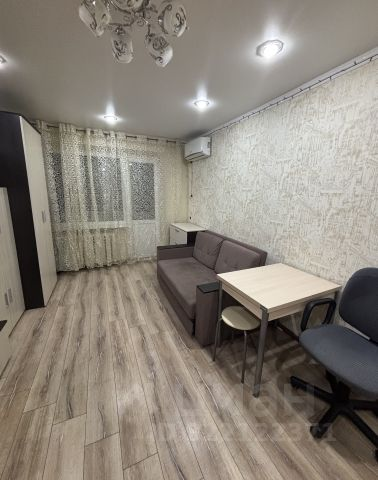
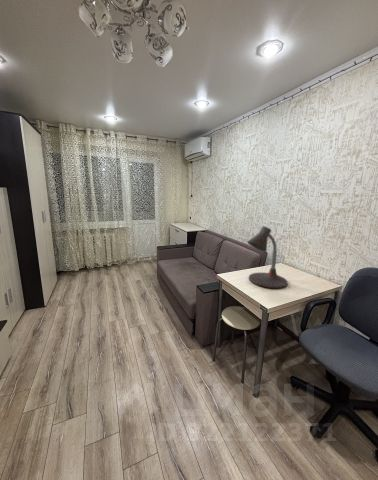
+ desk lamp [246,225,288,289]
